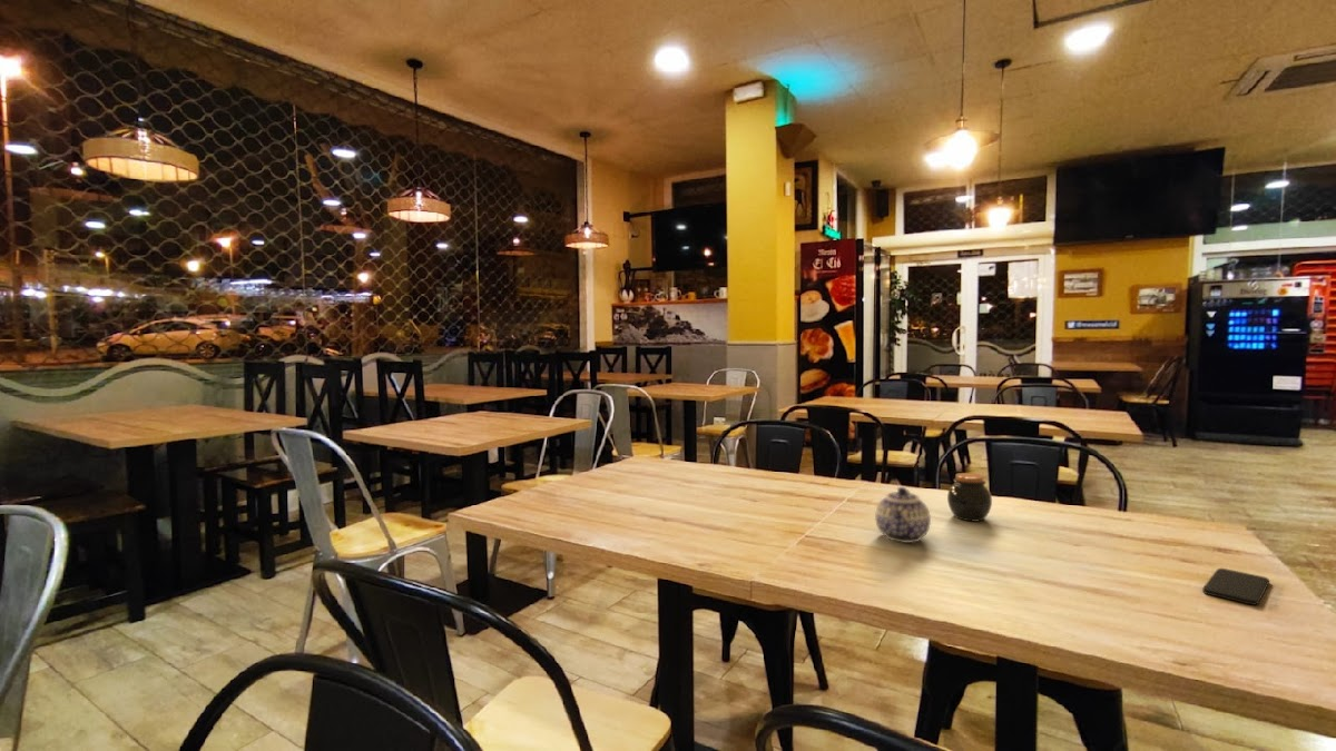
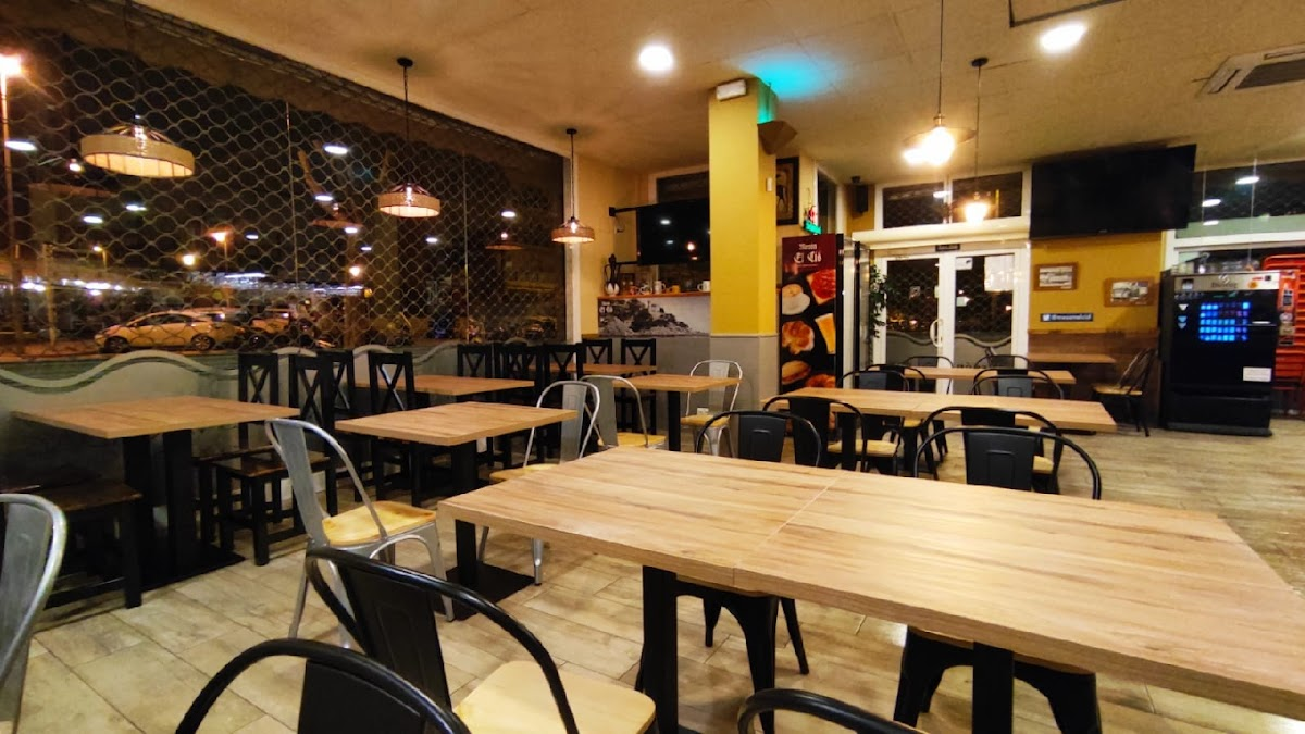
- jar [946,472,993,523]
- smartphone [1201,567,1270,606]
- teapot [874,486,932,544]
